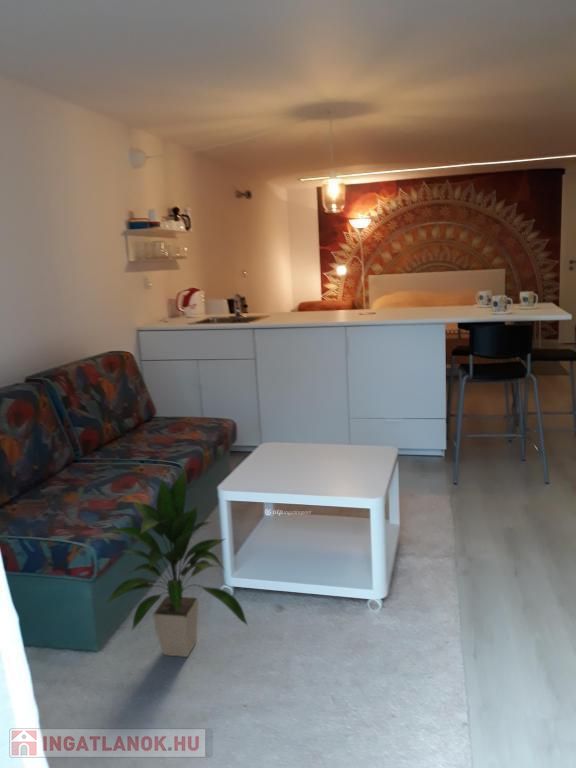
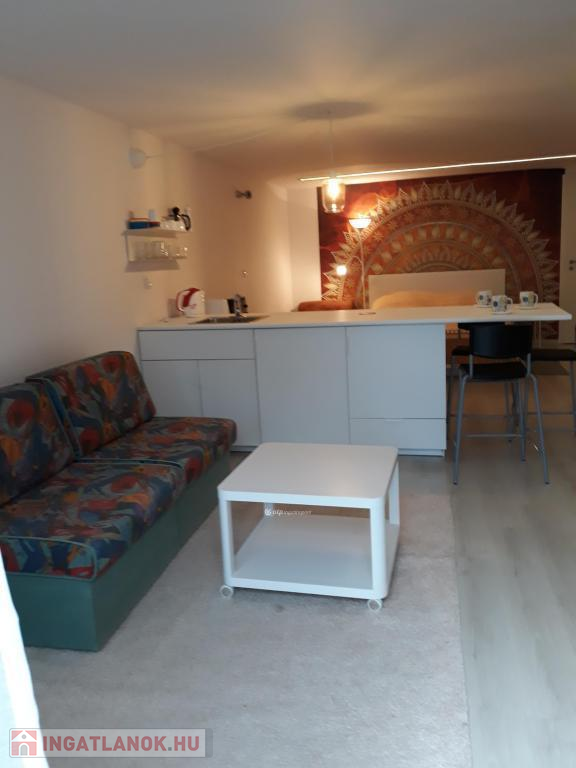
- indoor plant [105,468,249,658]
